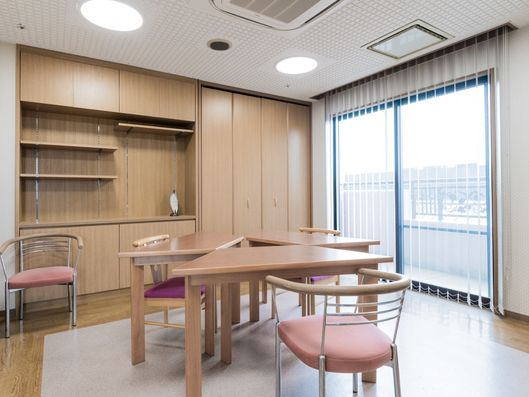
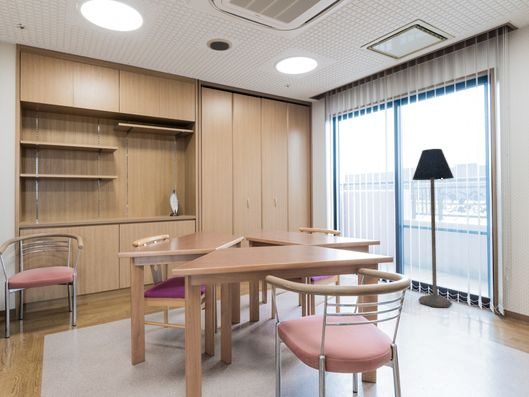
+ floor lamp [412,148,455,308]
